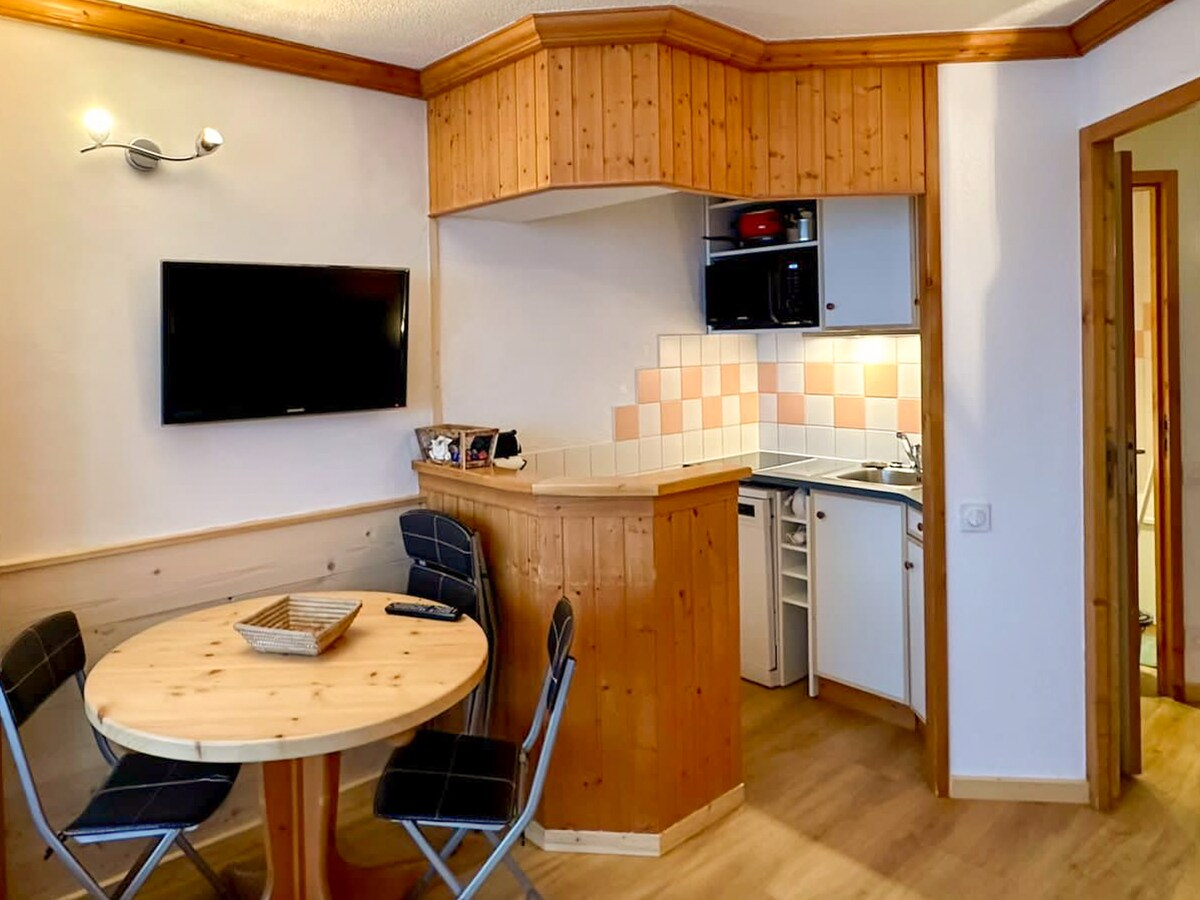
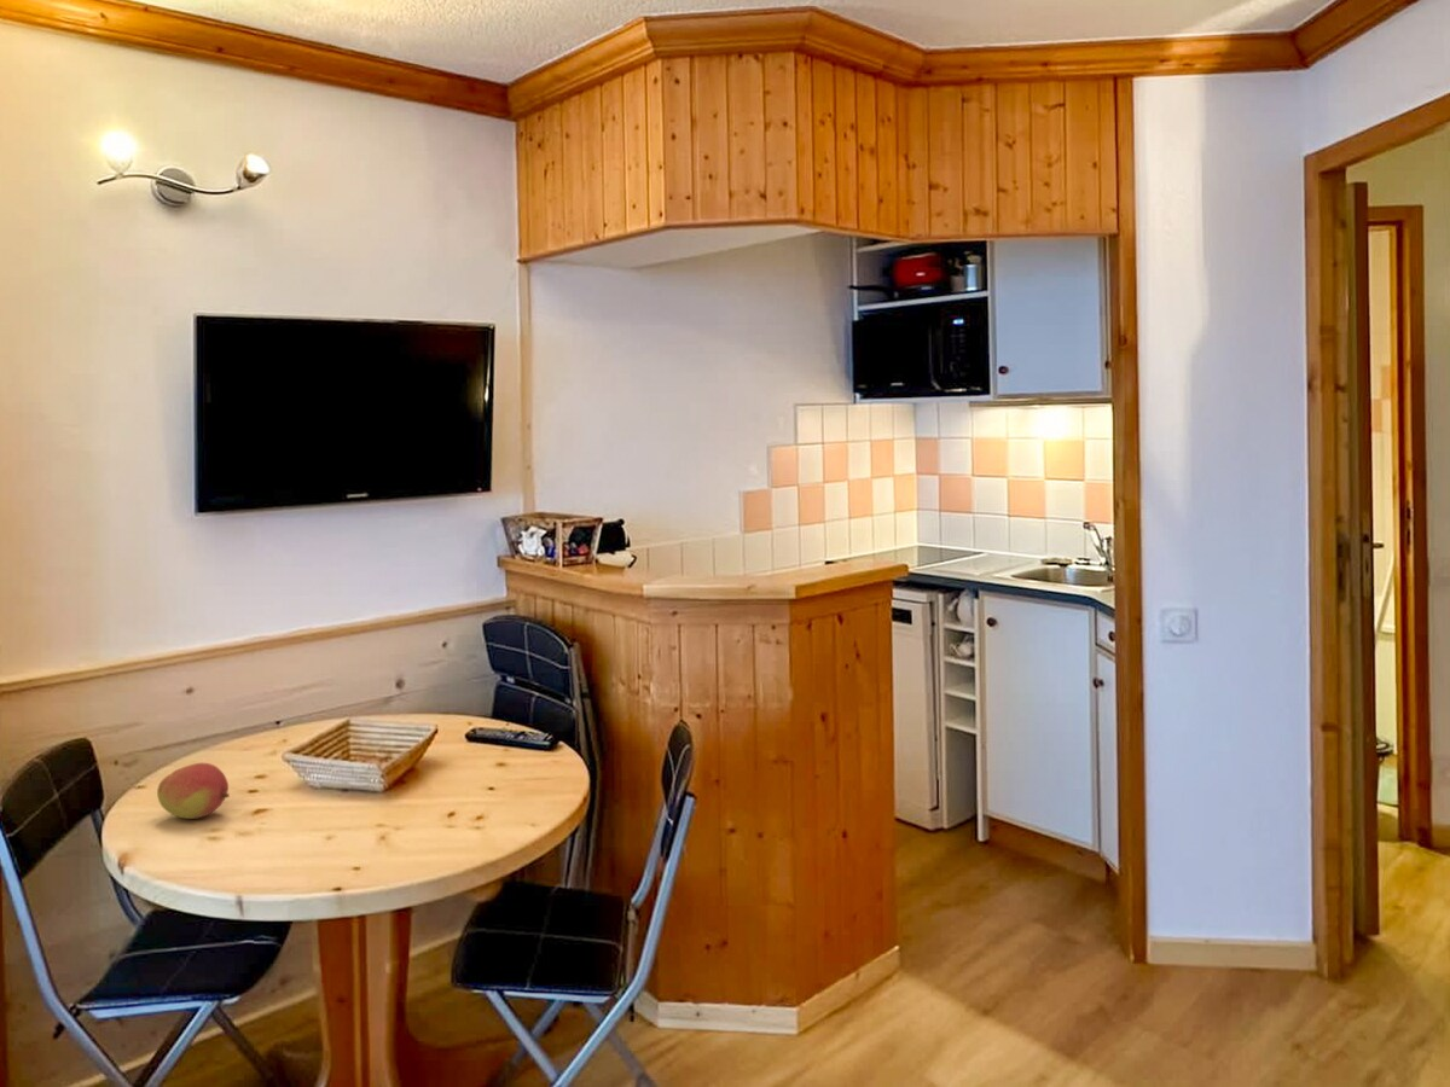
+ fruit [156,762,231,820]
